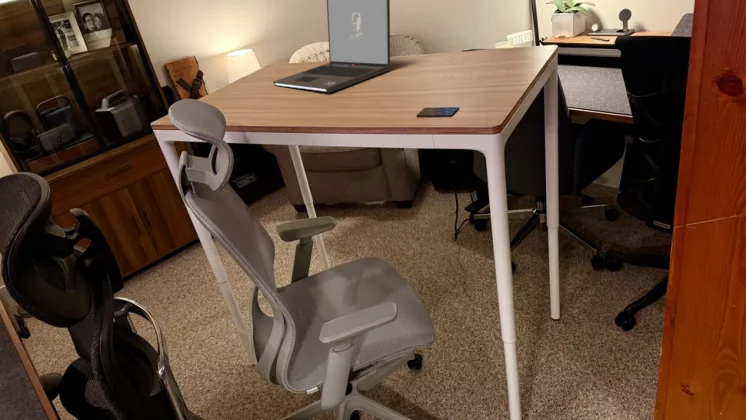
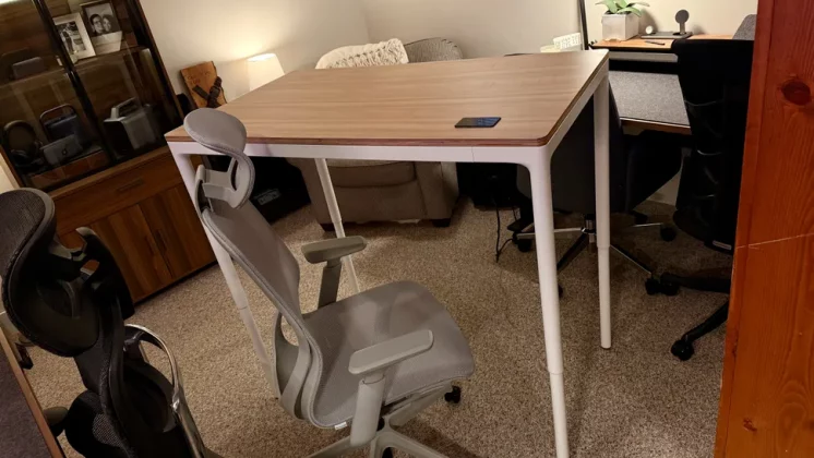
- laptop [272,0,392,94]
